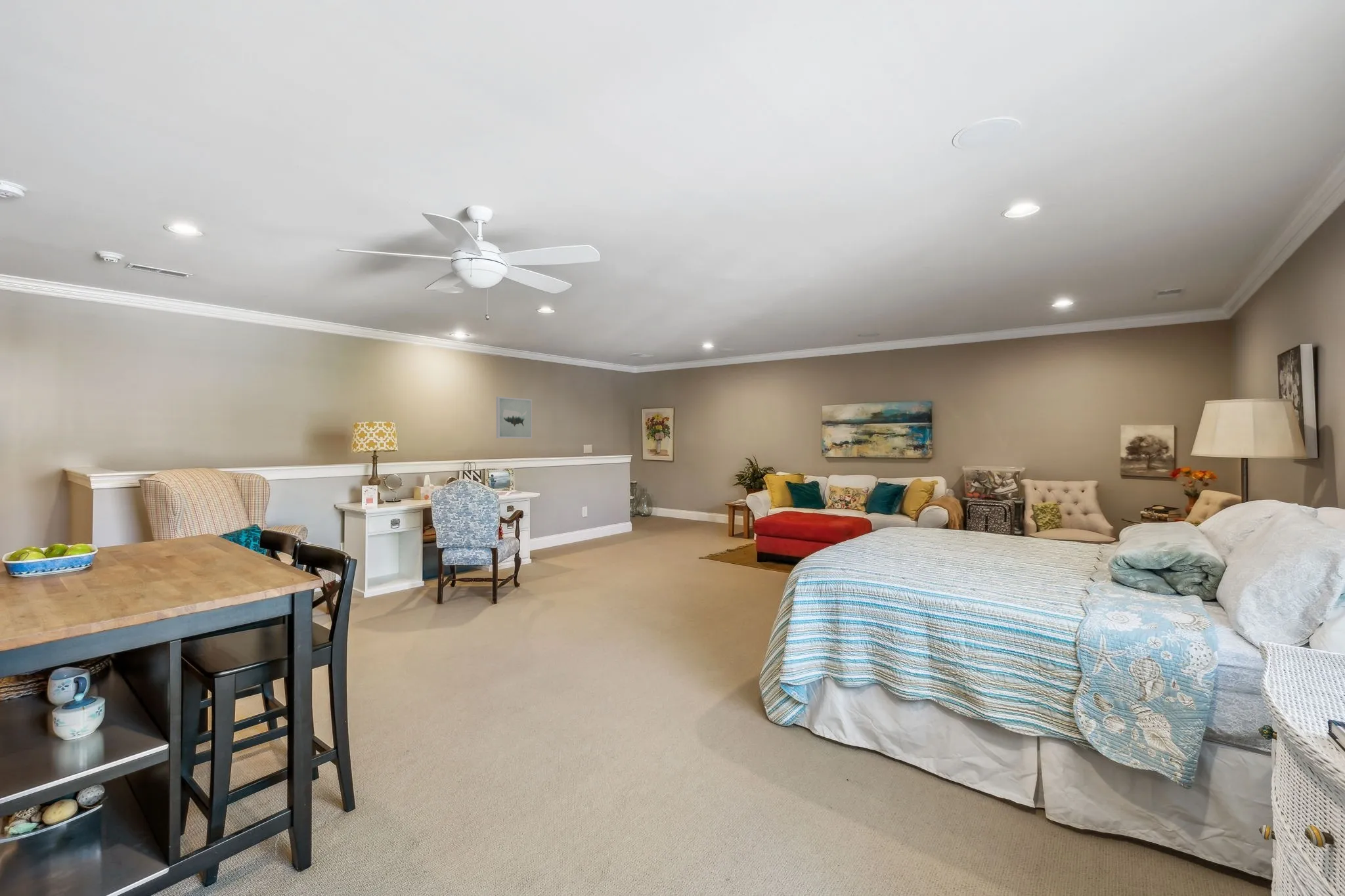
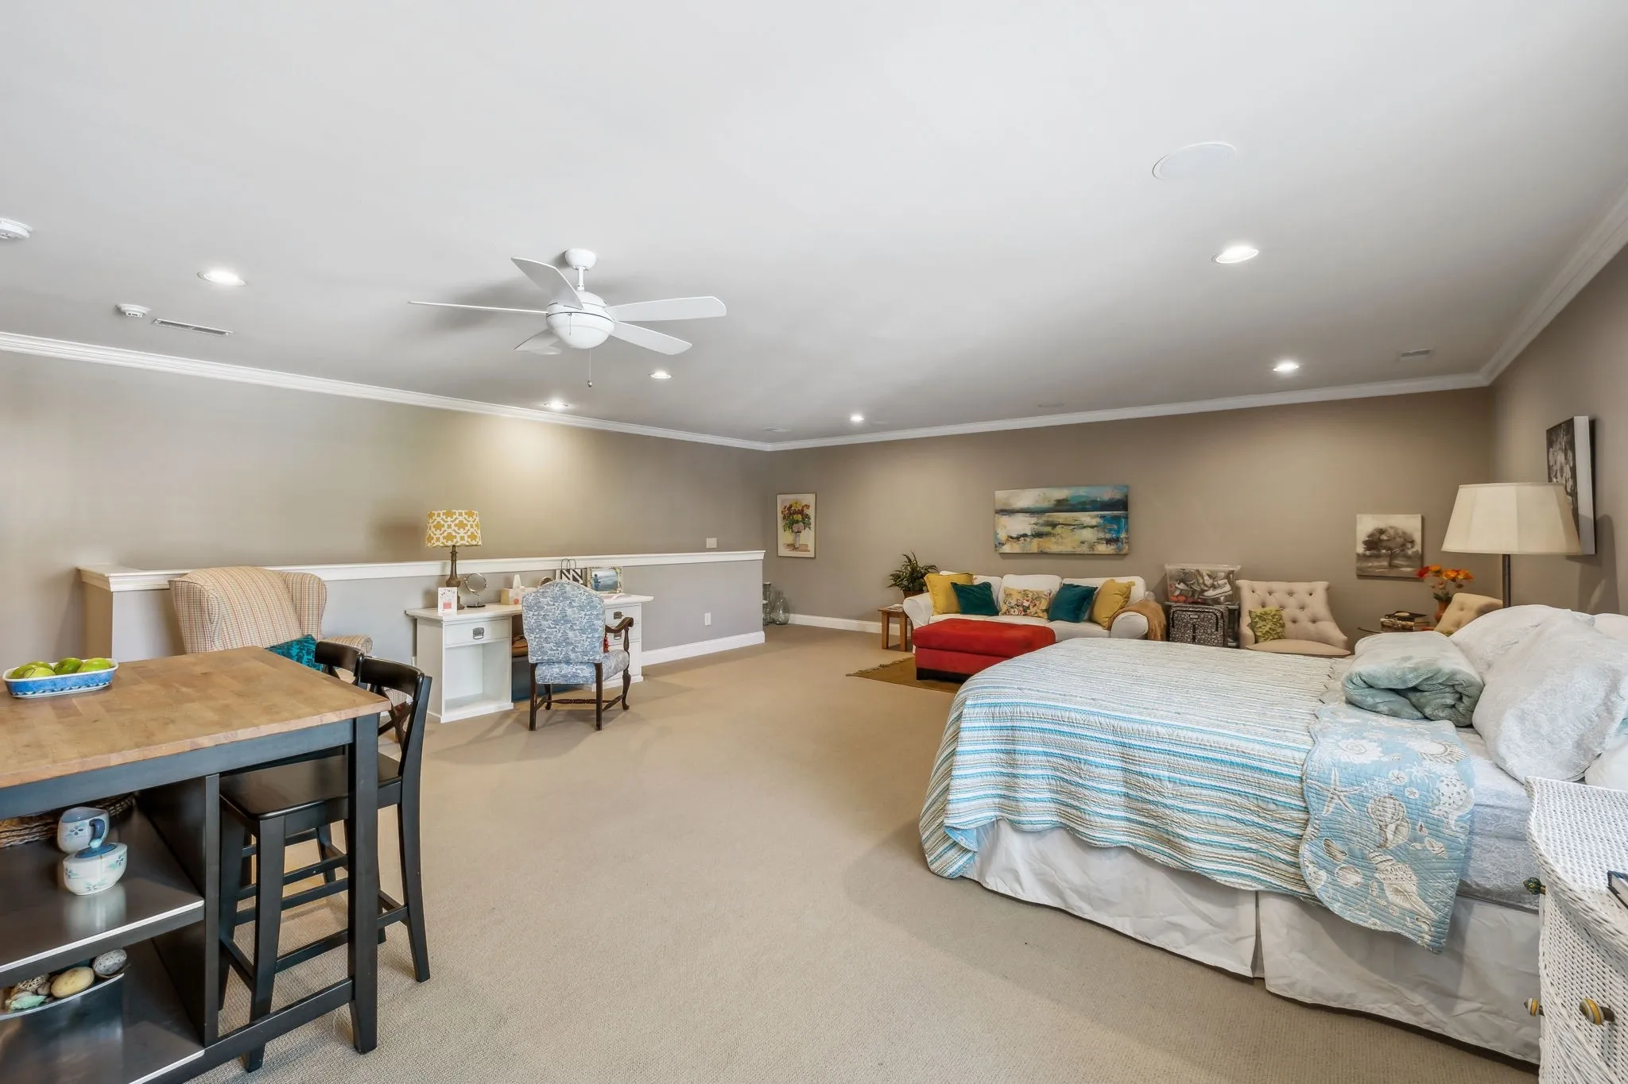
- wall art [496,396,533,439]
